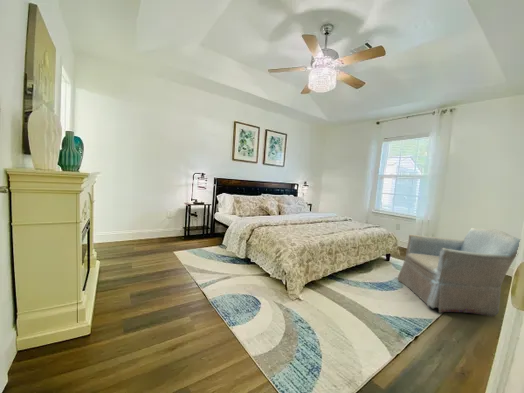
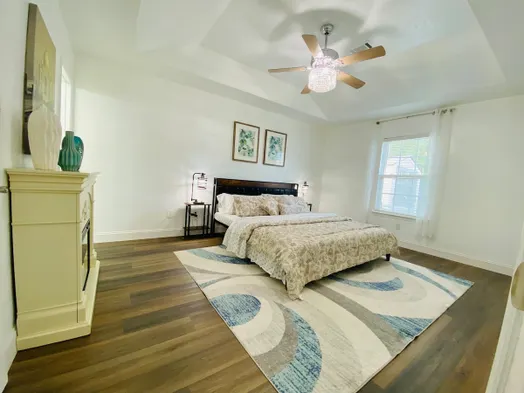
- armchair [397,227,521,318]
